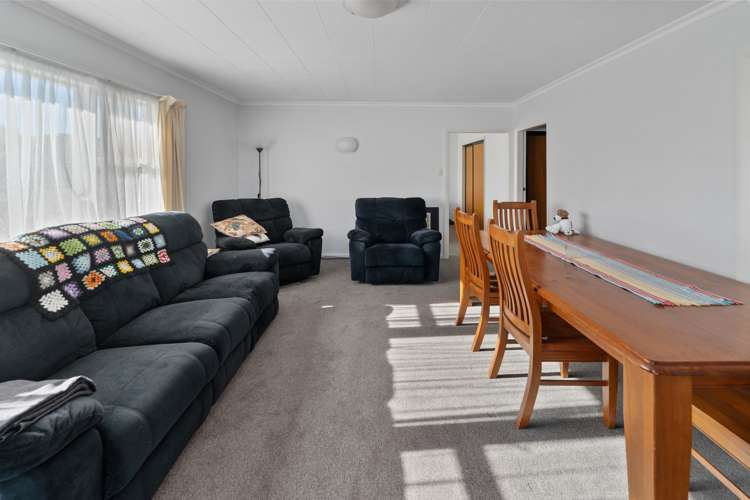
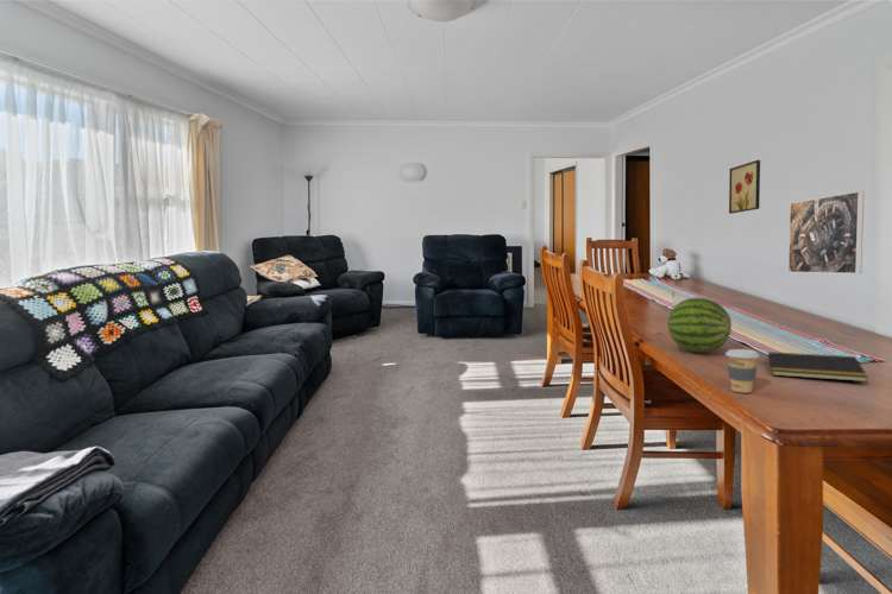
+ coffee cup [724,348,761,394]
+ fruit [667,296,733,354]
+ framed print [787,190,865,274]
+ wall art [728,159,761,215]
+ notepad [765,350,869,383]
